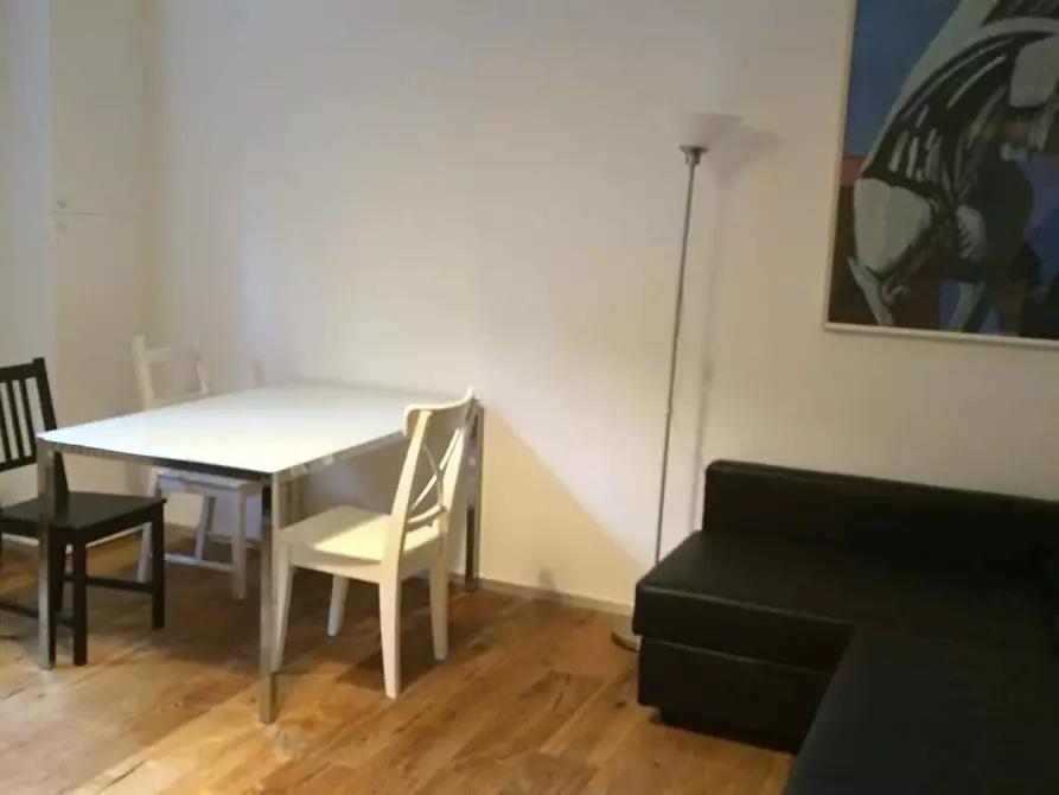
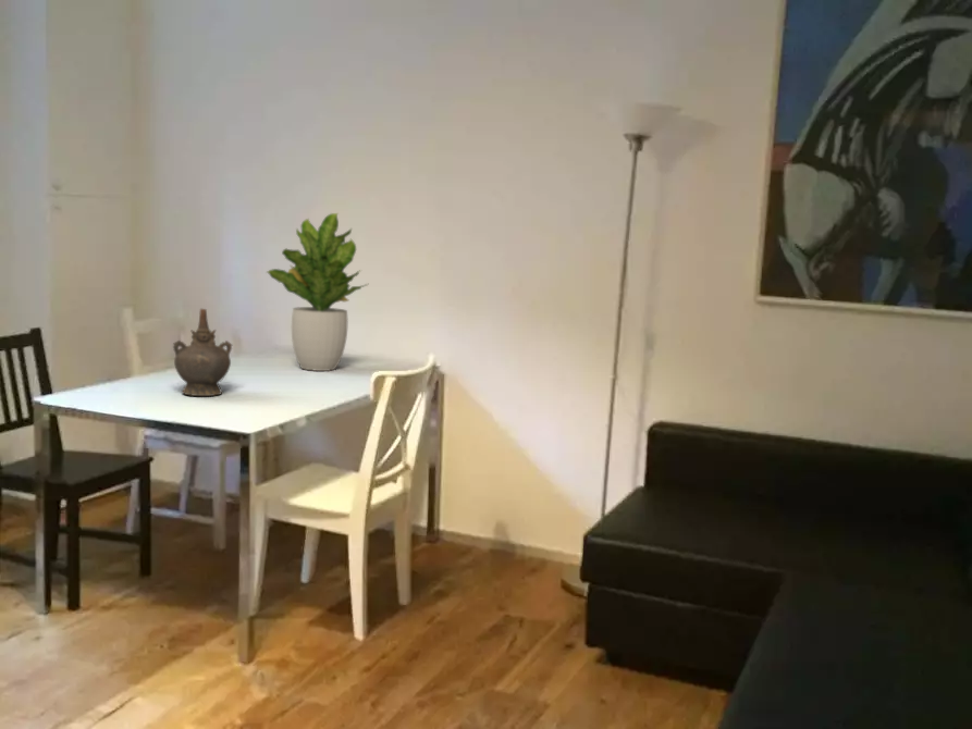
+ ceremonial vessel [172,308,233,397]
+ potted plant [264,212,369,372]
